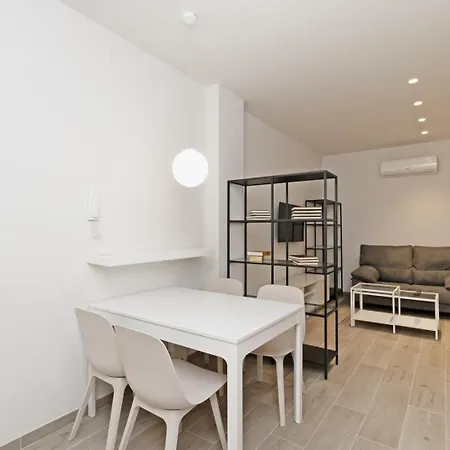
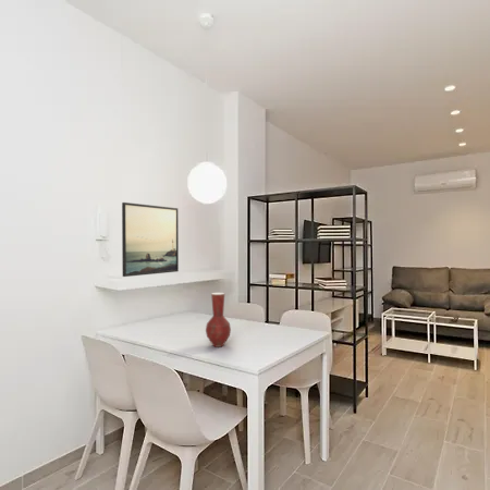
+ vase [205,292,232,348]
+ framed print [121,201,180,278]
